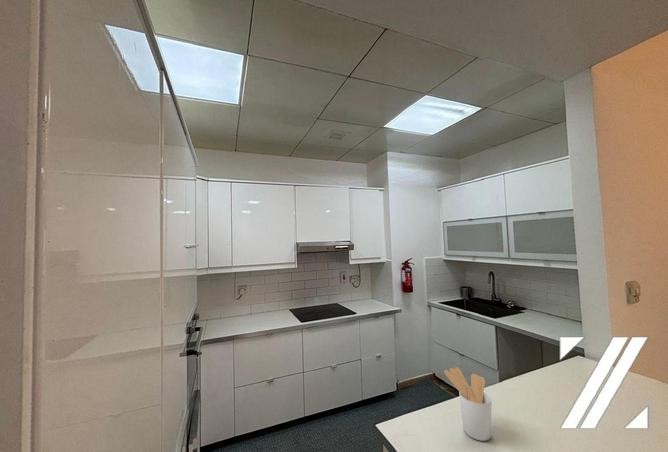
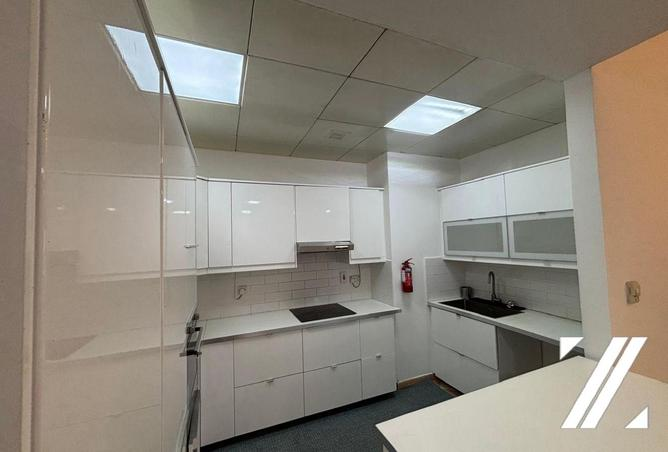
- utensil holder [443,366,493,442]
